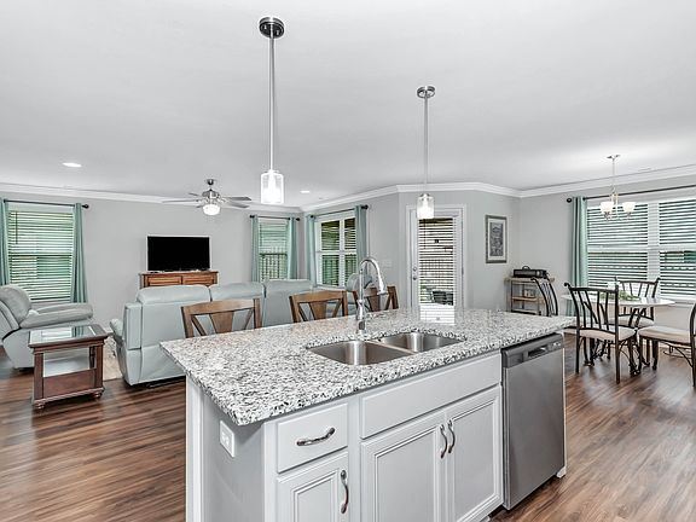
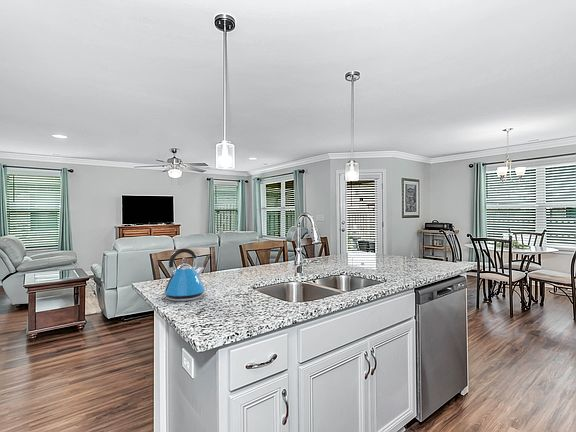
+ kettle [160,247,206,302]
